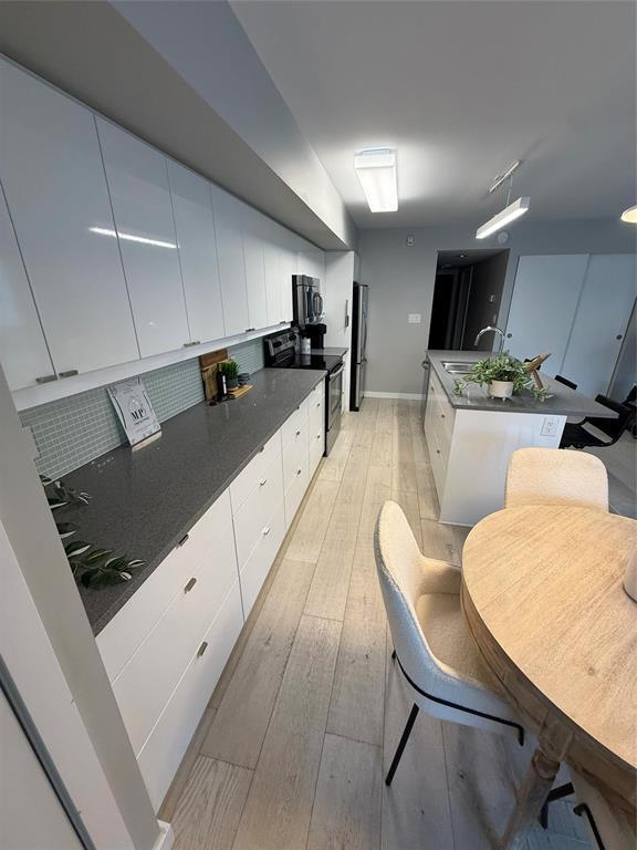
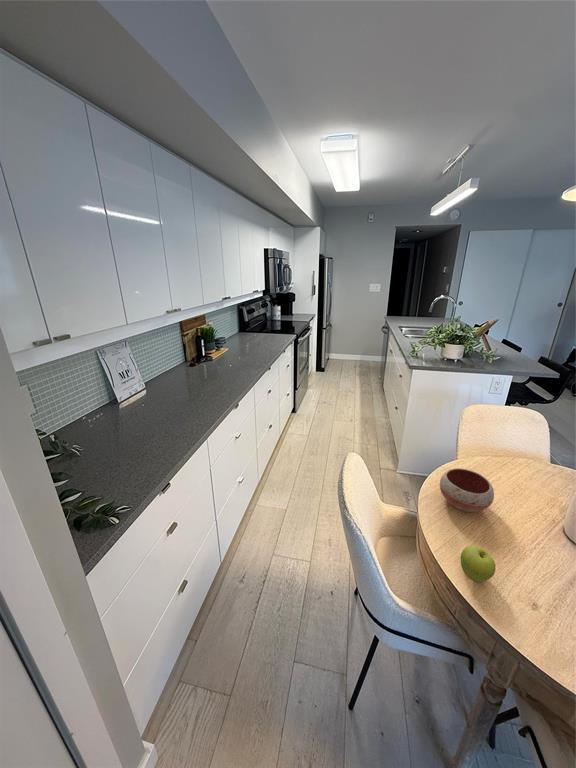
+ fruit [460,545,497,583]
+ bowl [439,467,495,513]
